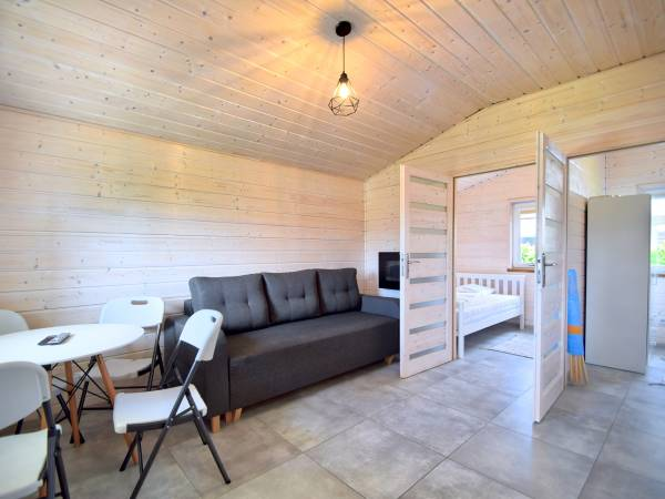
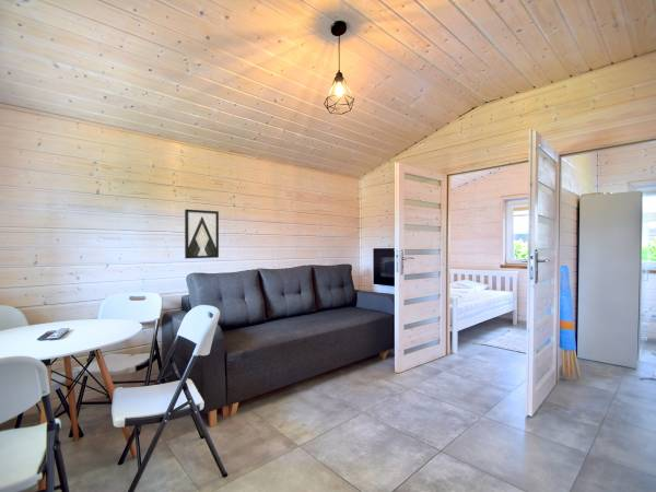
+ wall art [184,208,220,259]
